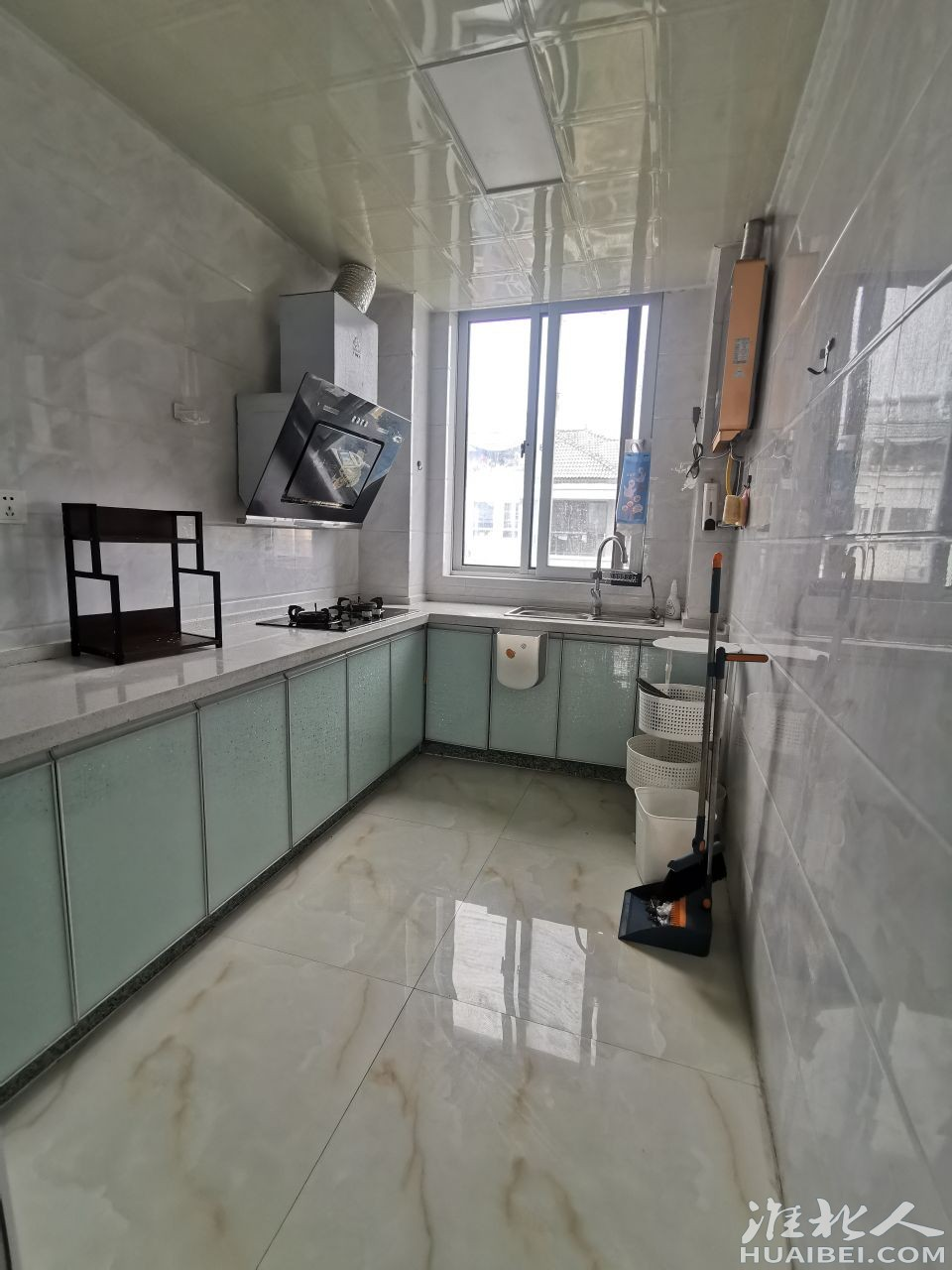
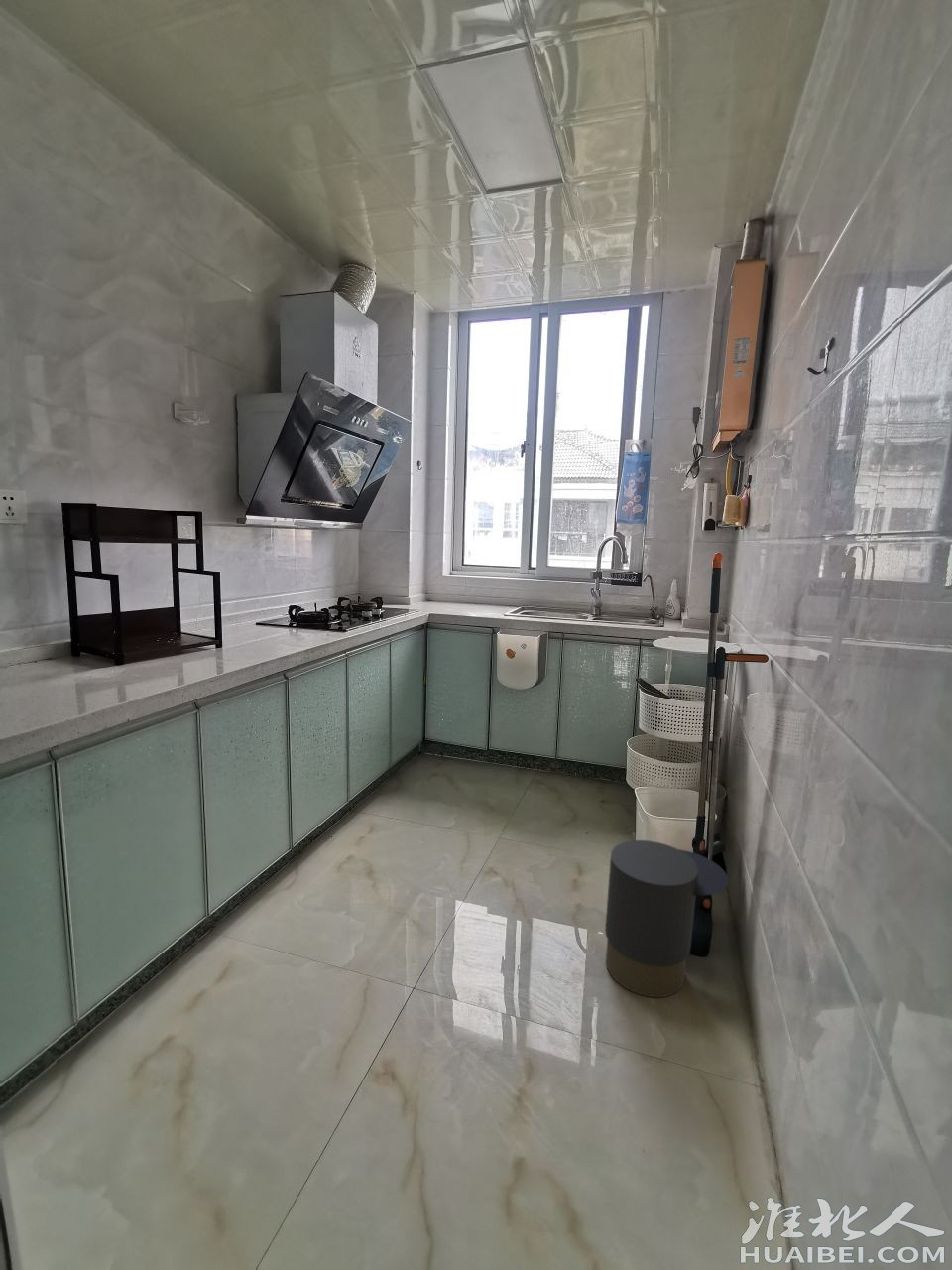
+ trash can [604,839,730,998]
